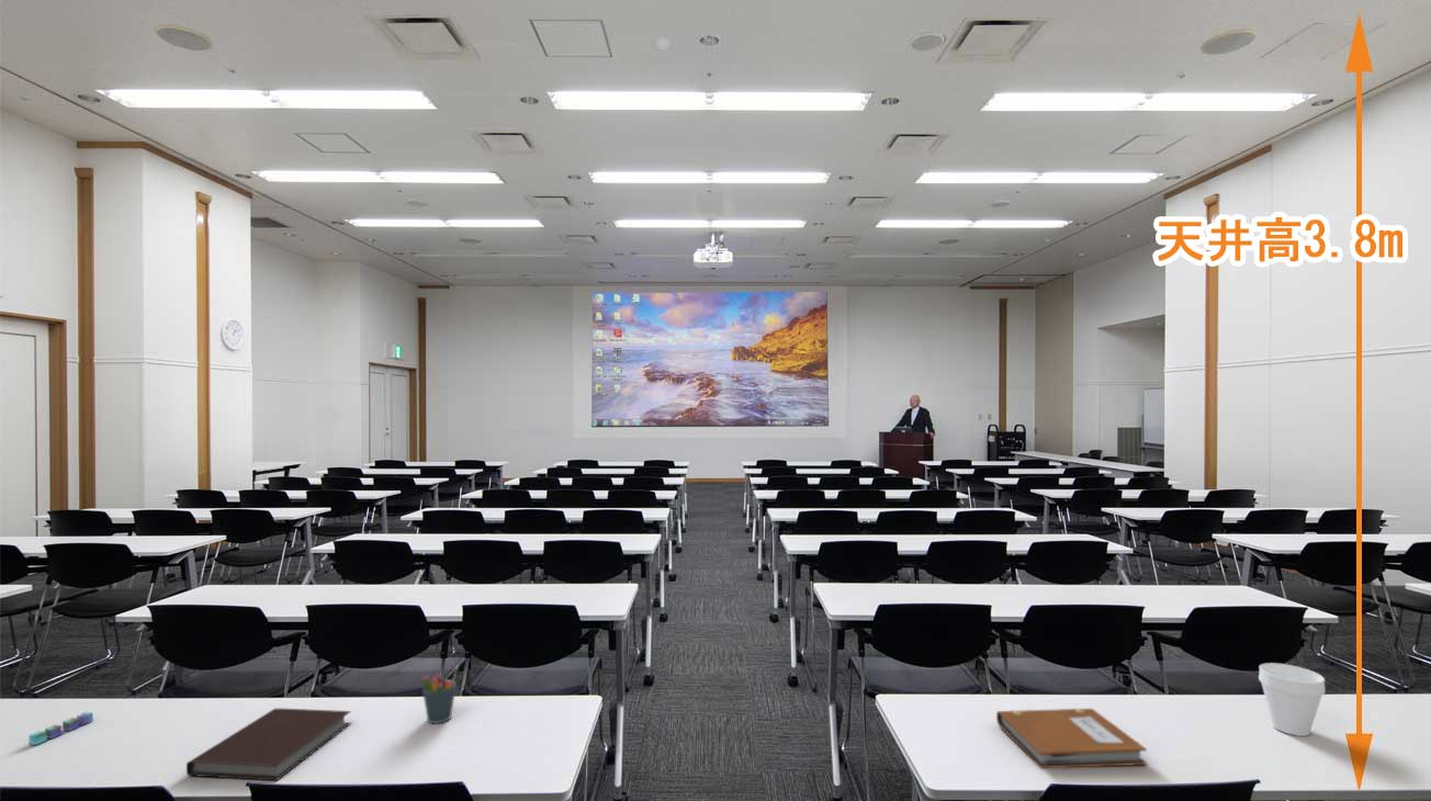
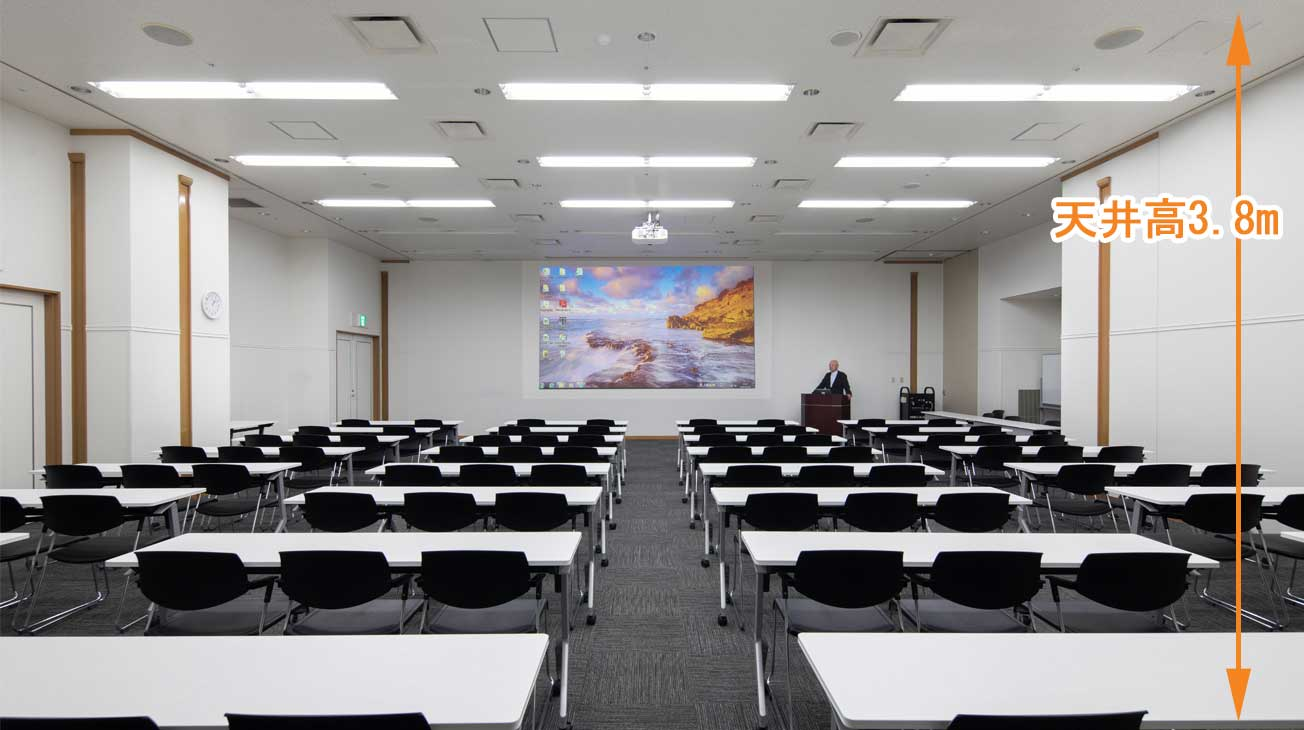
- sticky notes [27,711,94,746]
- pen holder [420,665,459,724]
- notebook [185,708,352,781]
- cup [1258,662,1327,737]
- notebook [995,708,1148,769]
